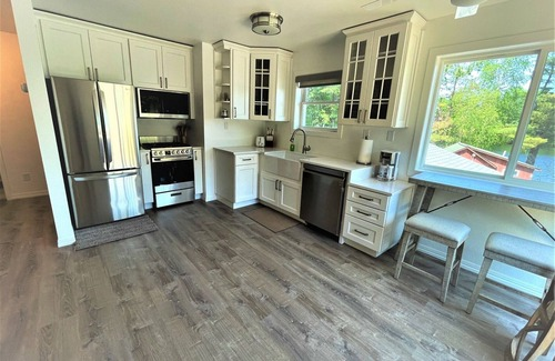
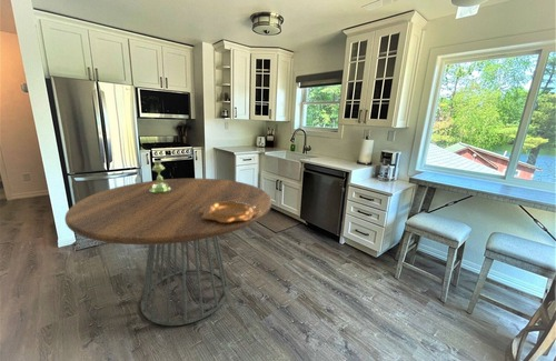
+ decorative bowl [200,201,260,222]
+ candlestick [149,160,171,193]
+ dining table [63,178,272,327]
